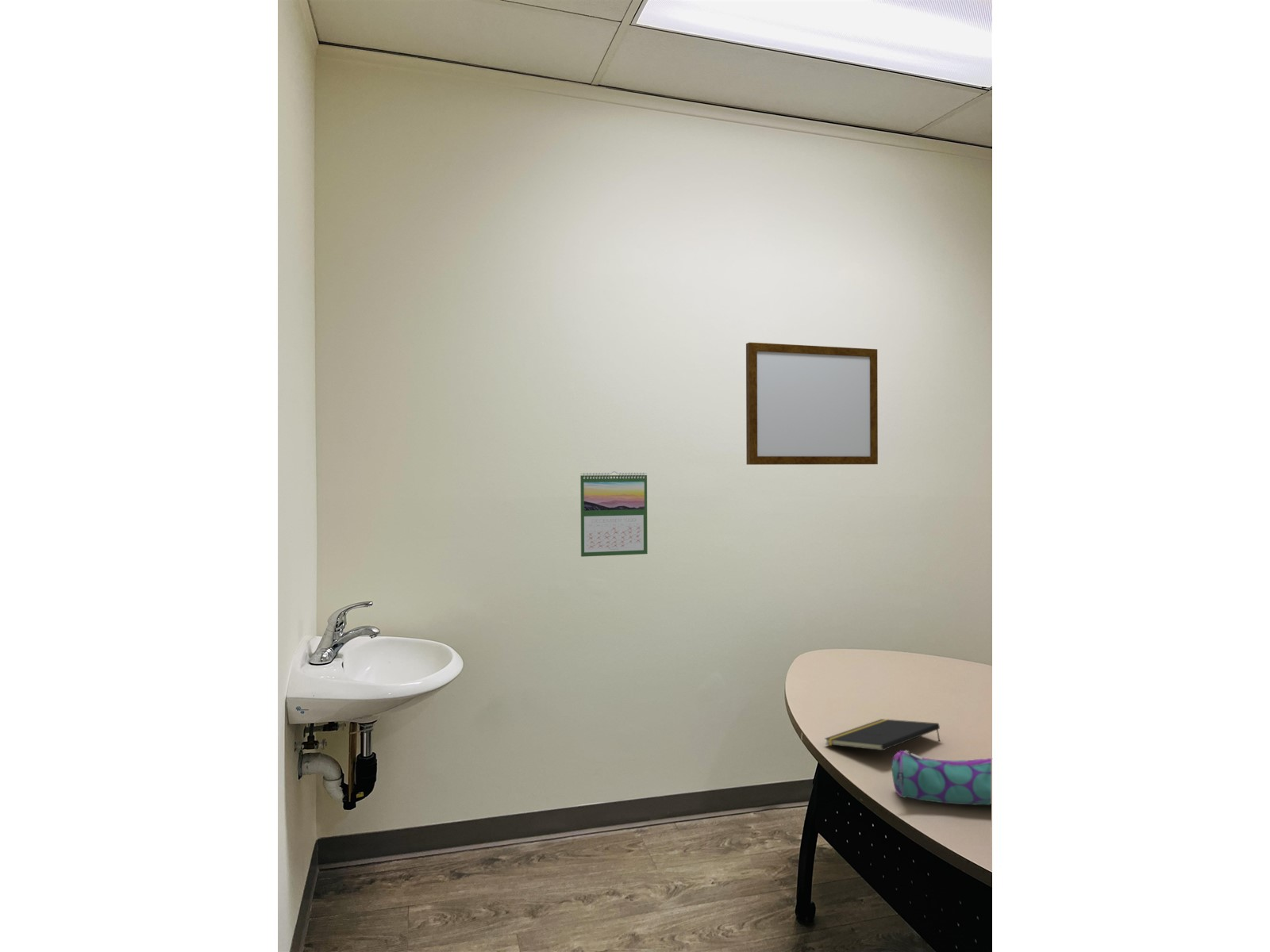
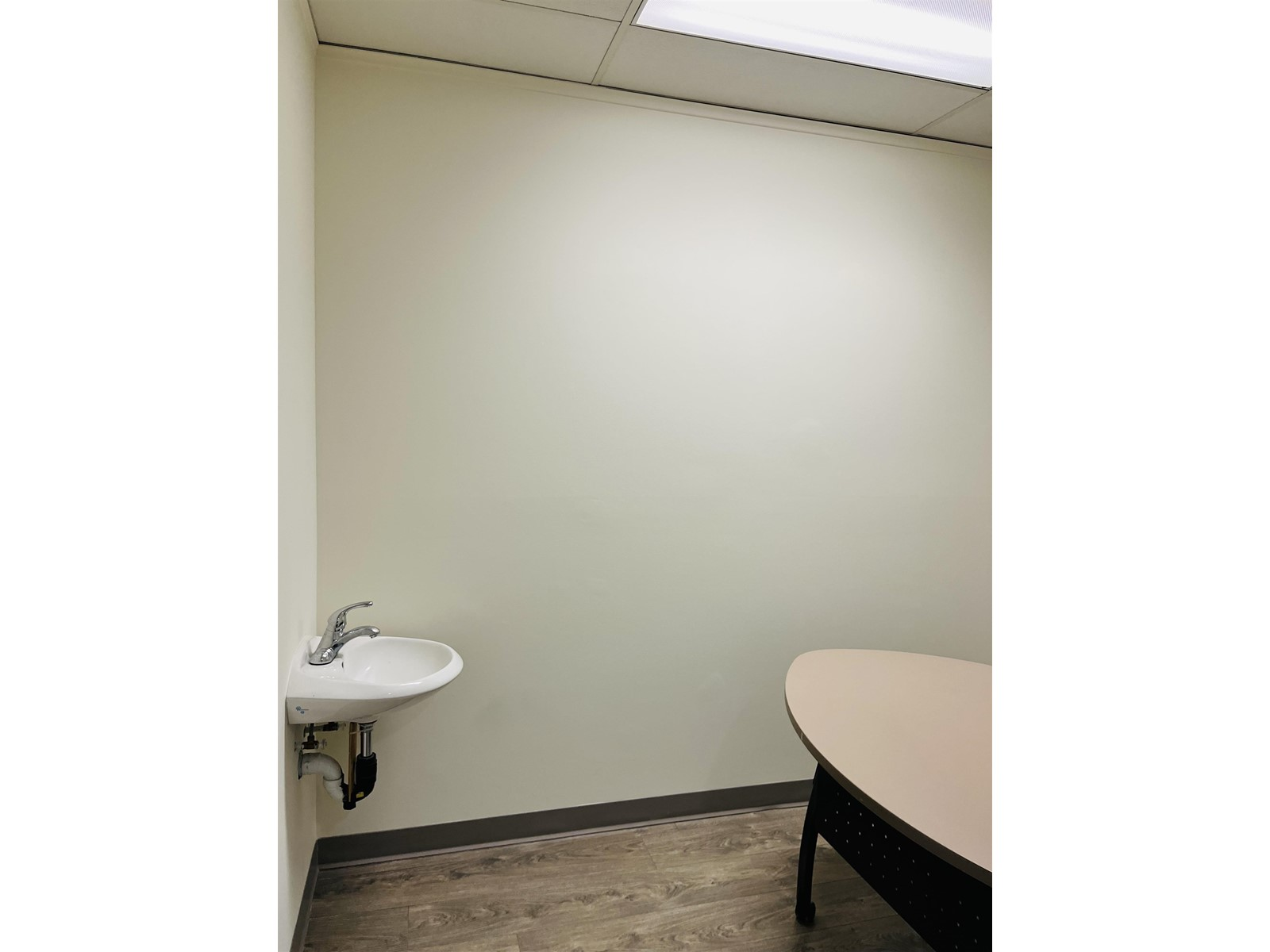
- calendar [579,470,648,558]
- pencil case [891,750,992,806]
- writing board [745,342,879,466]
- notepad [824,718,941,751]
